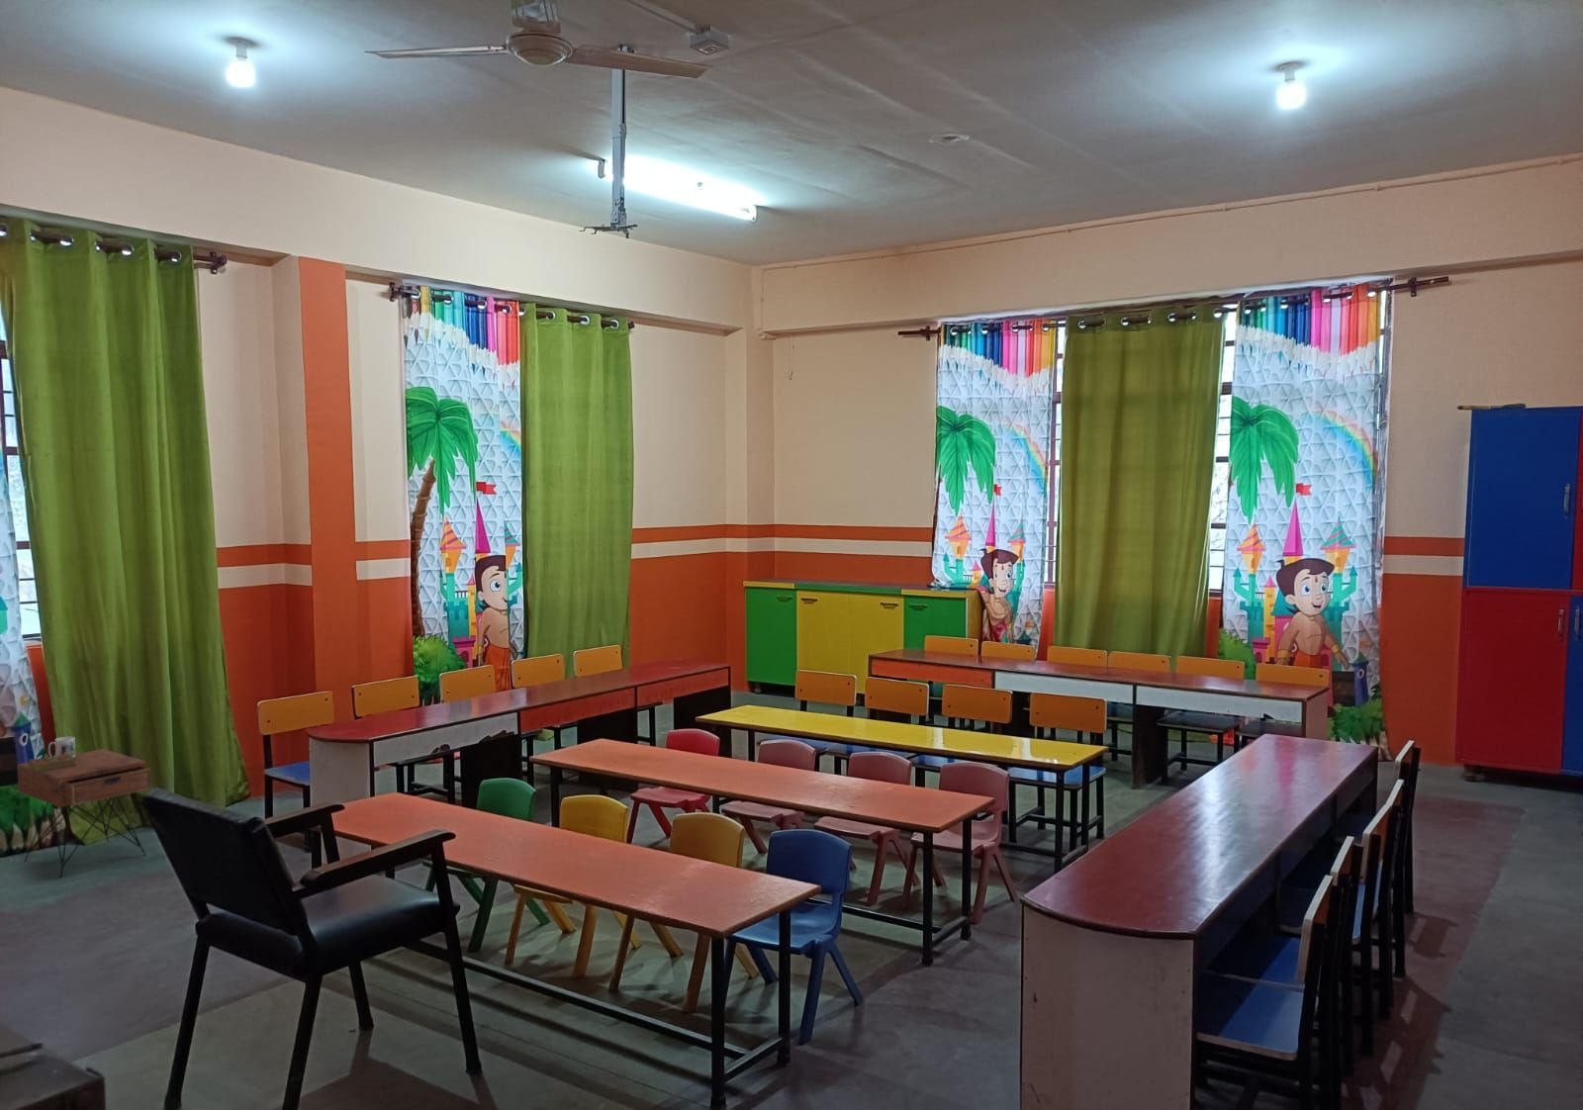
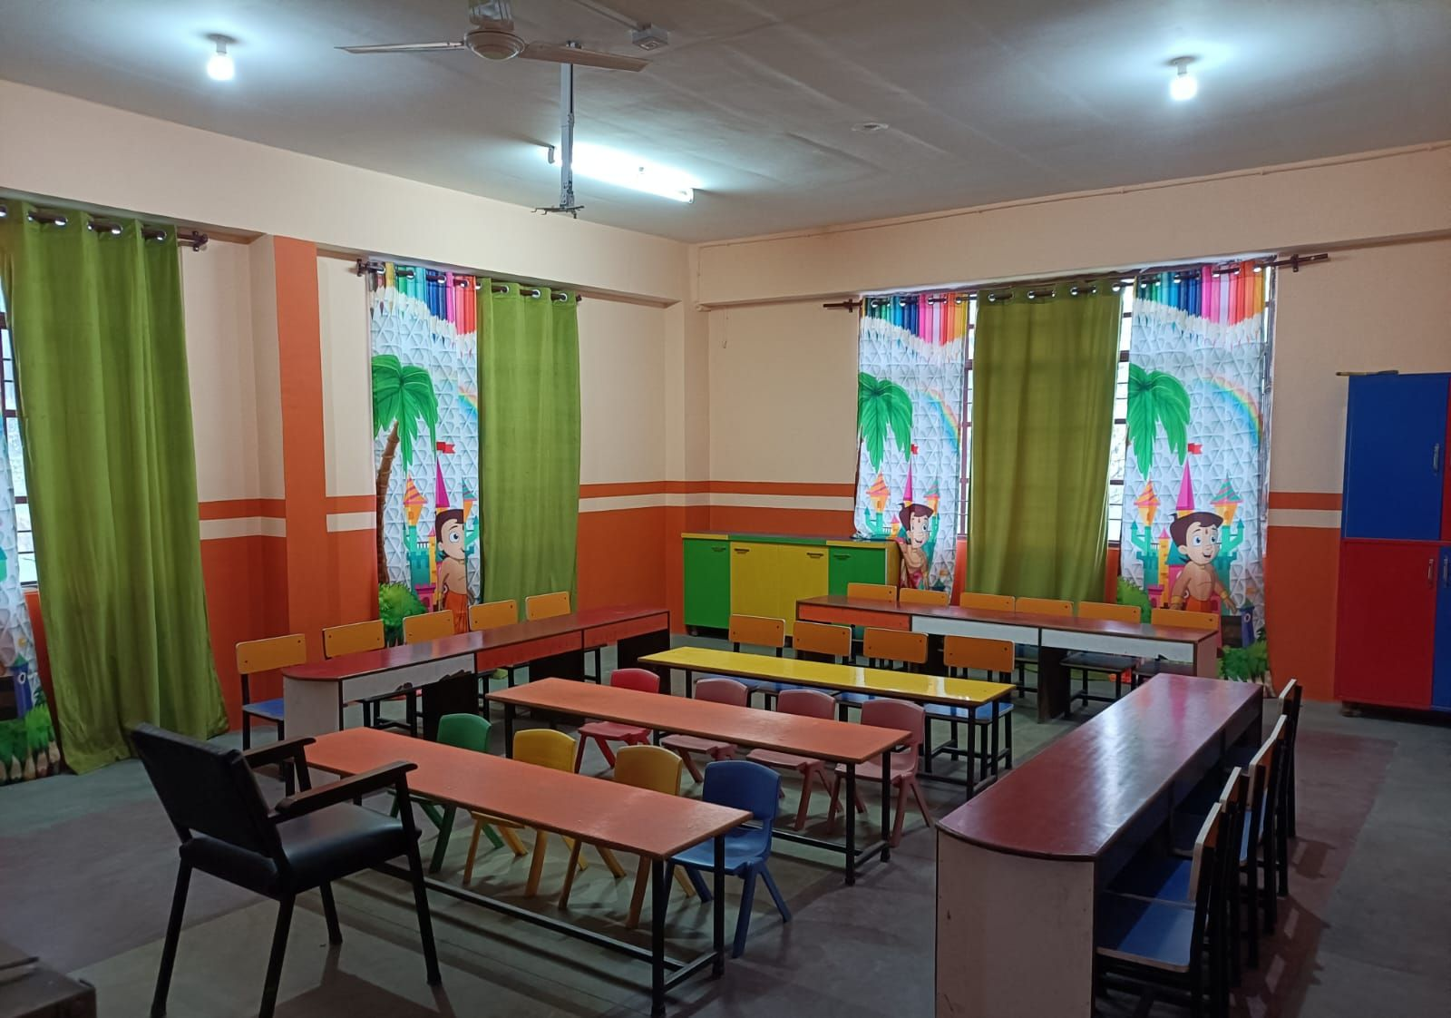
- book [26,754,76,772]
- nightstand [16,748,153,879]
- mug [47,736,76,756]
